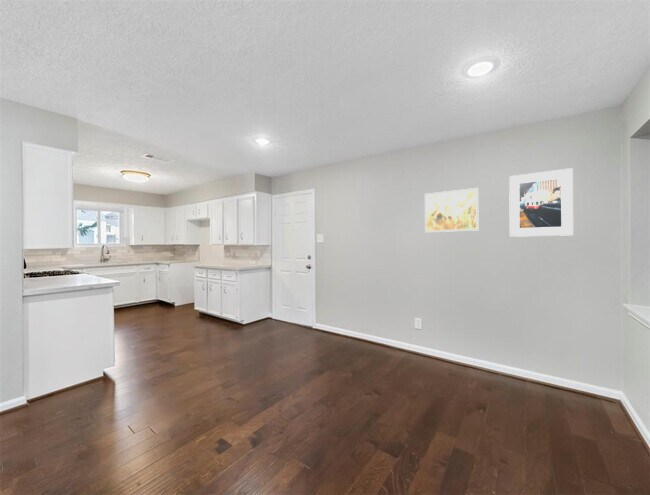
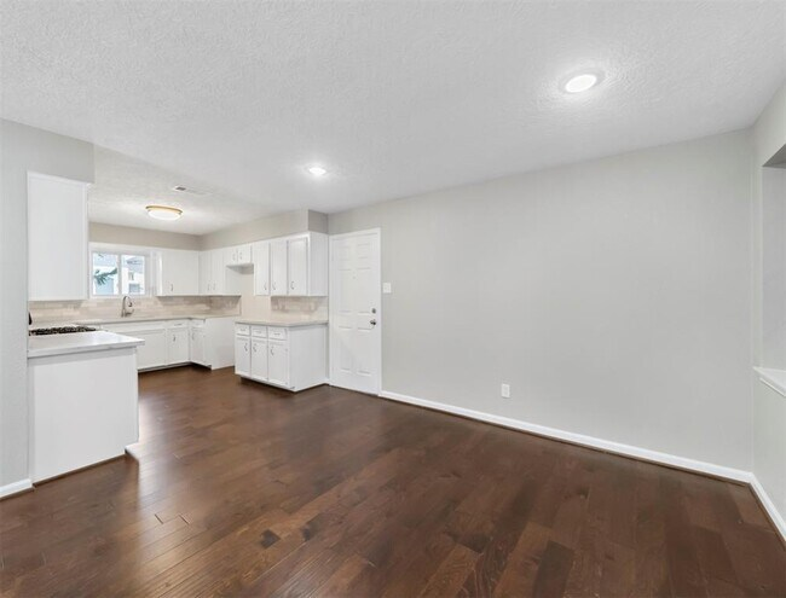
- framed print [508,167,574,238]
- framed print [424,187,479,233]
